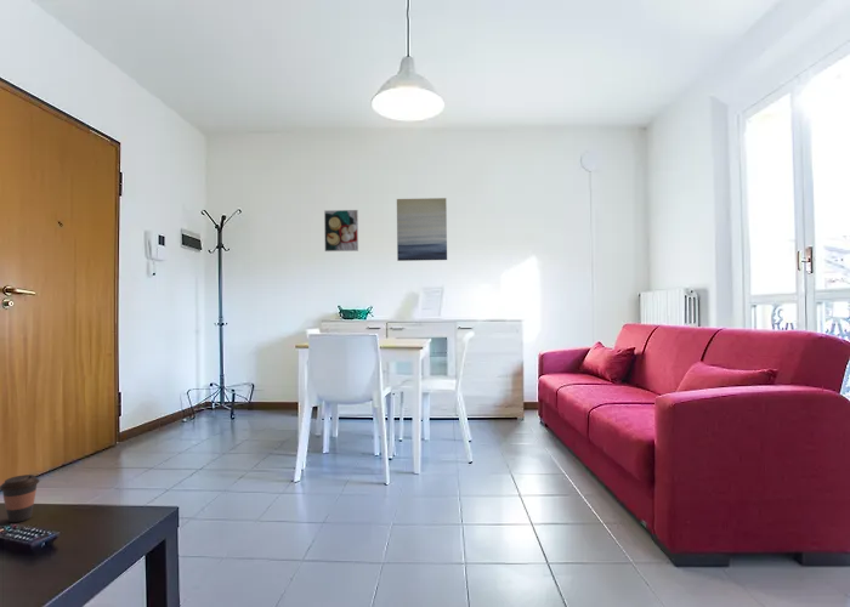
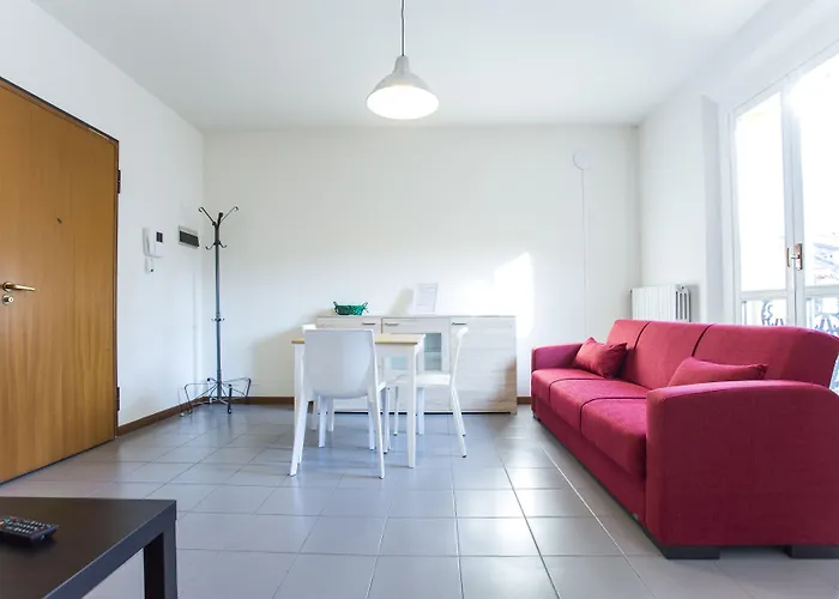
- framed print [323,209,359,253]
- coffee cup [0,473,40,523]
- wall art [396,197,448,262]
